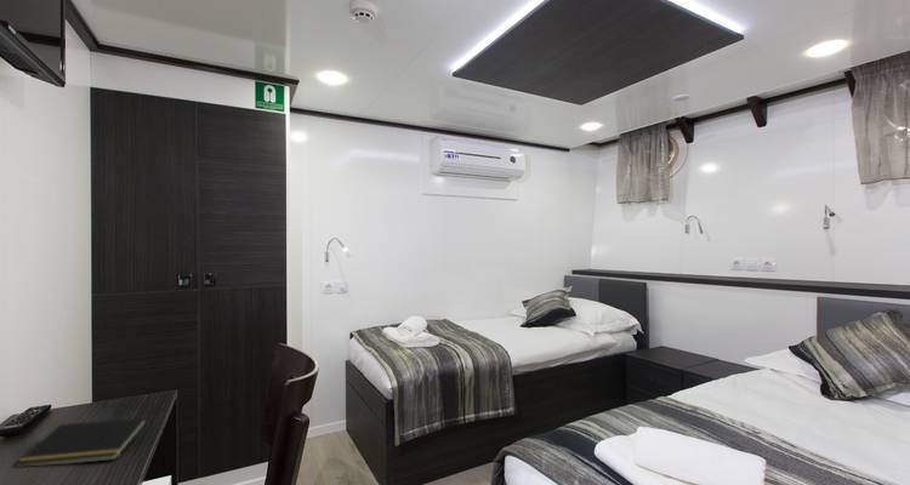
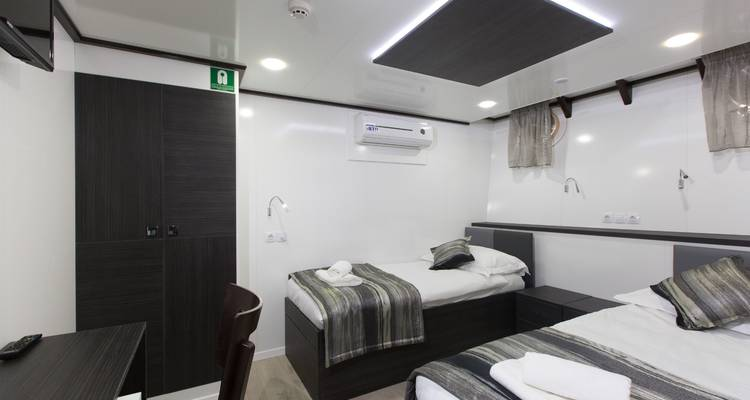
- notepad [13,417,148,468]
